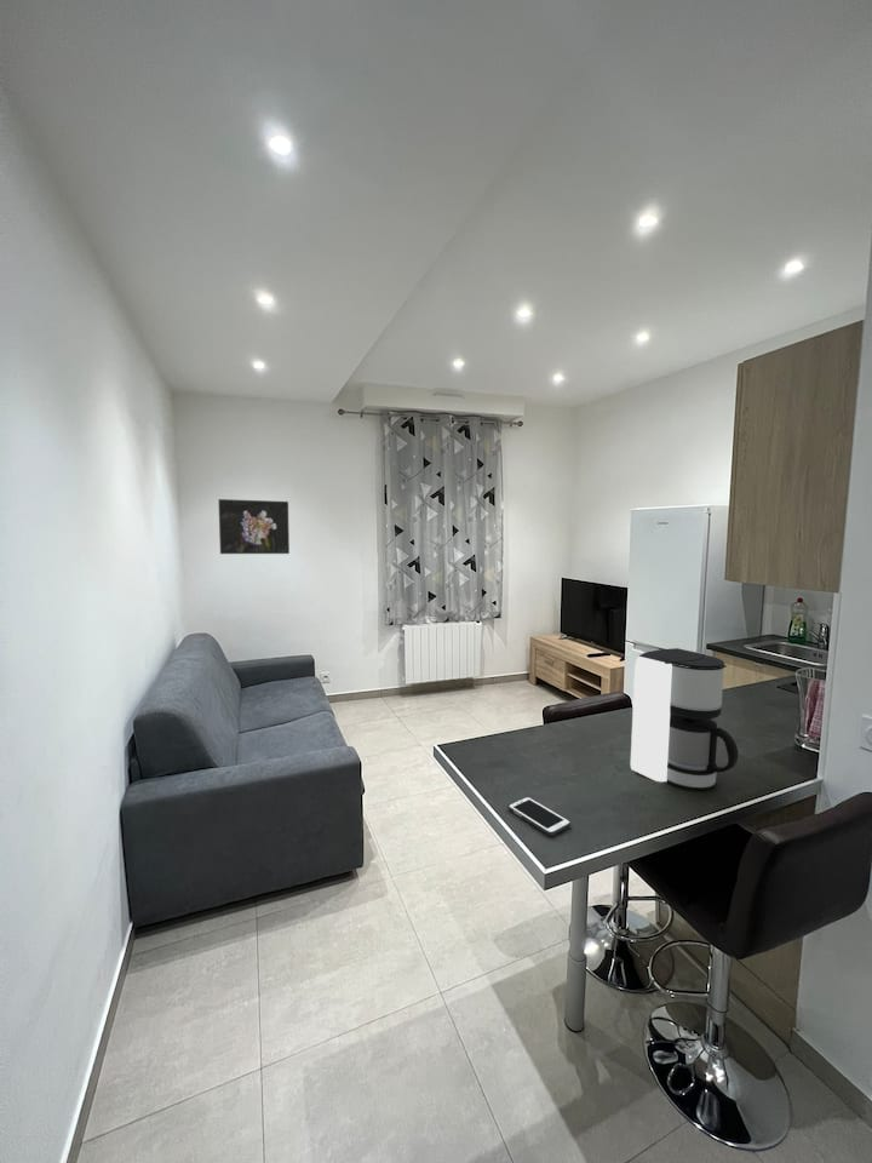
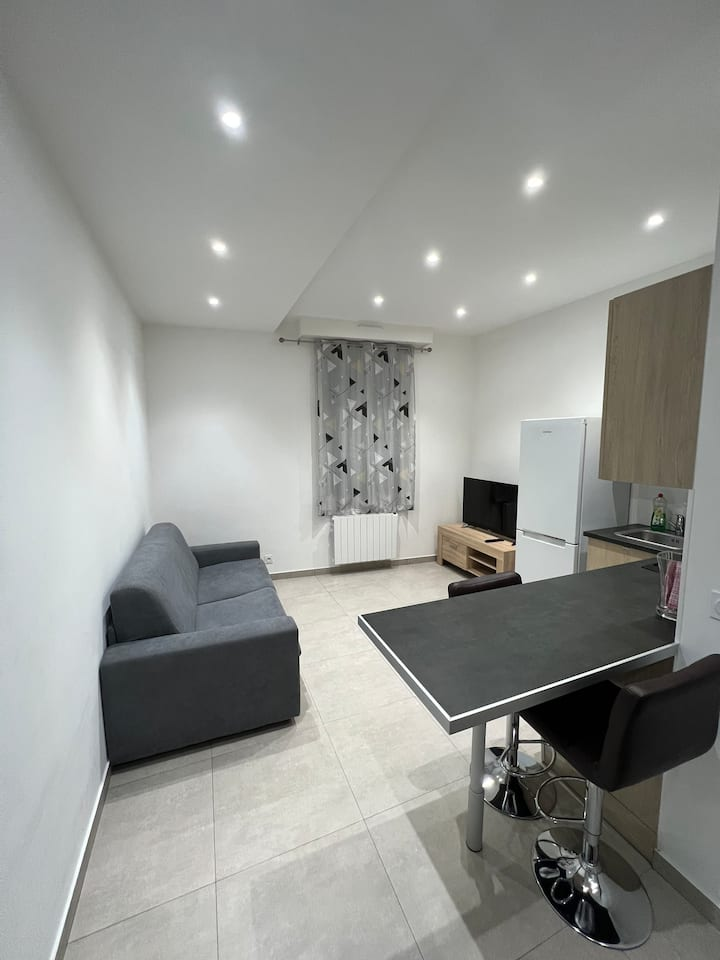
- cell phone [507,796,572,837]
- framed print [217,498,291,555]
- coffee maker [630,647,740,791]
